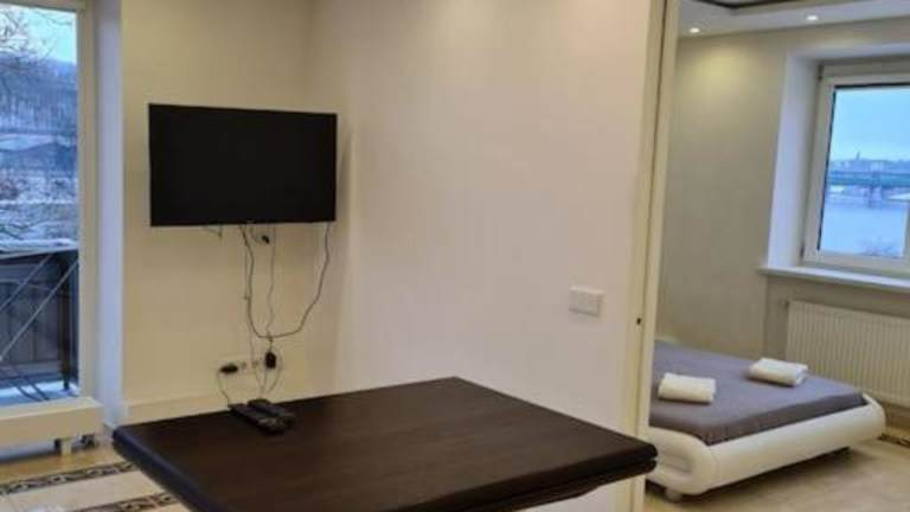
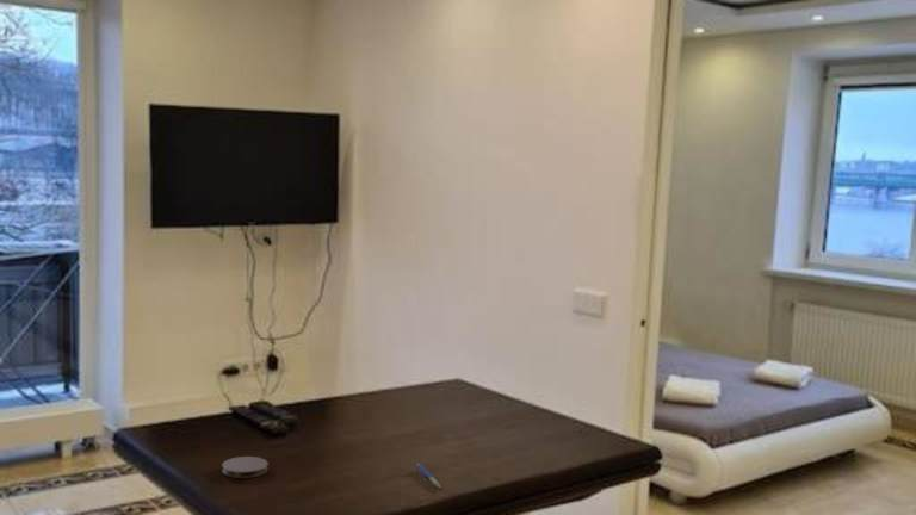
+ pen [415,461,442,490]
+ coaster [221,455,270,479]
